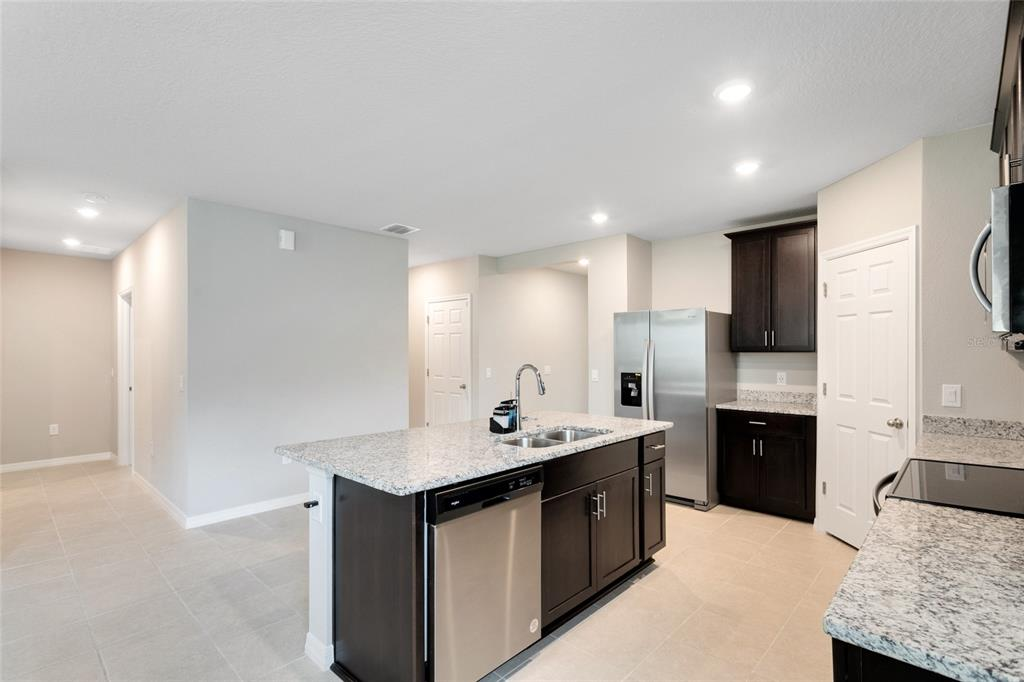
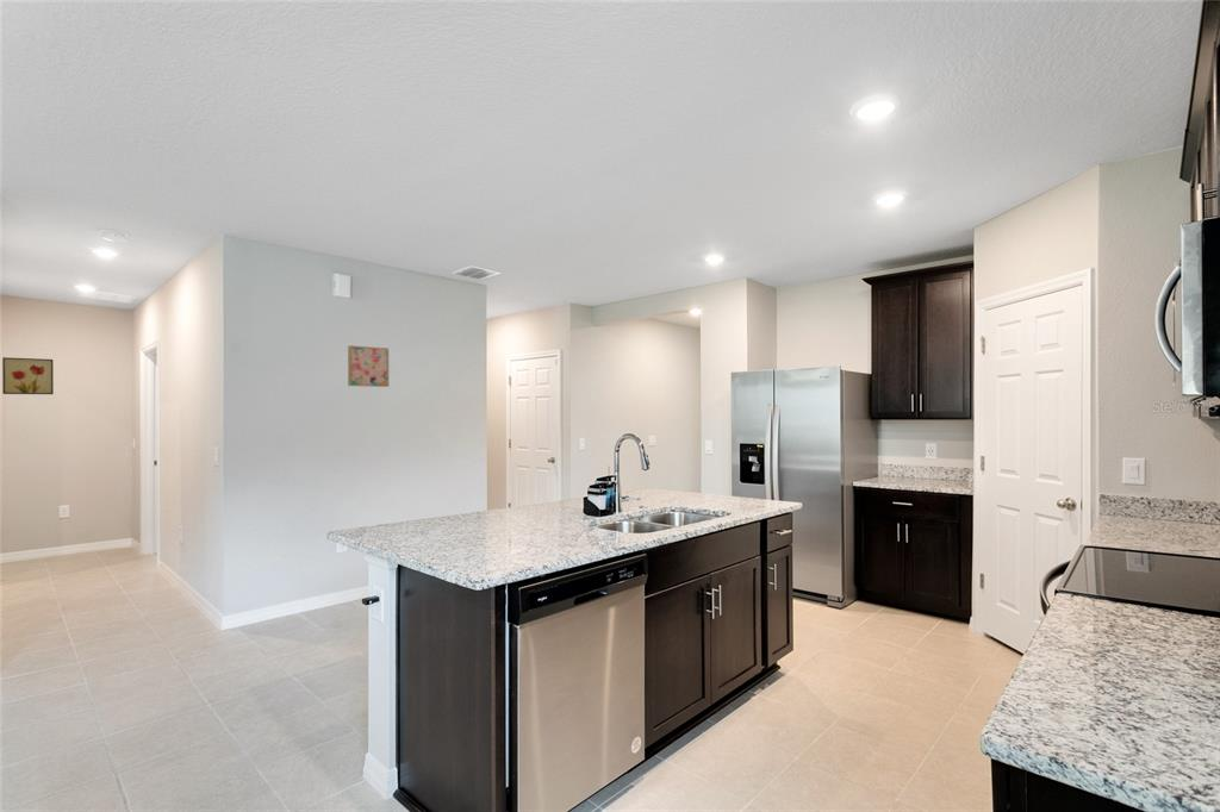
+ wall art [347,344,390,388]
+ wall art [1,356,55,395]
